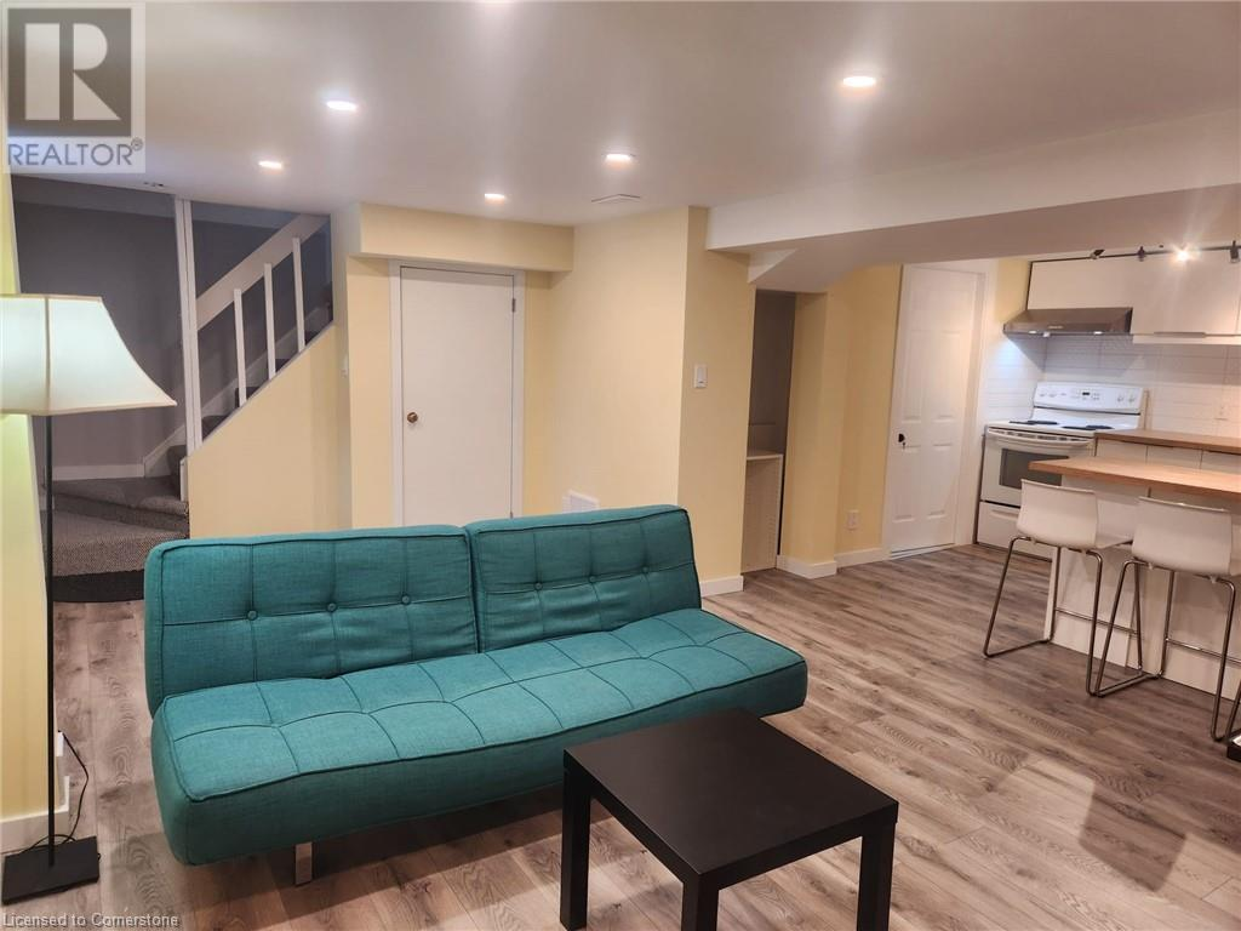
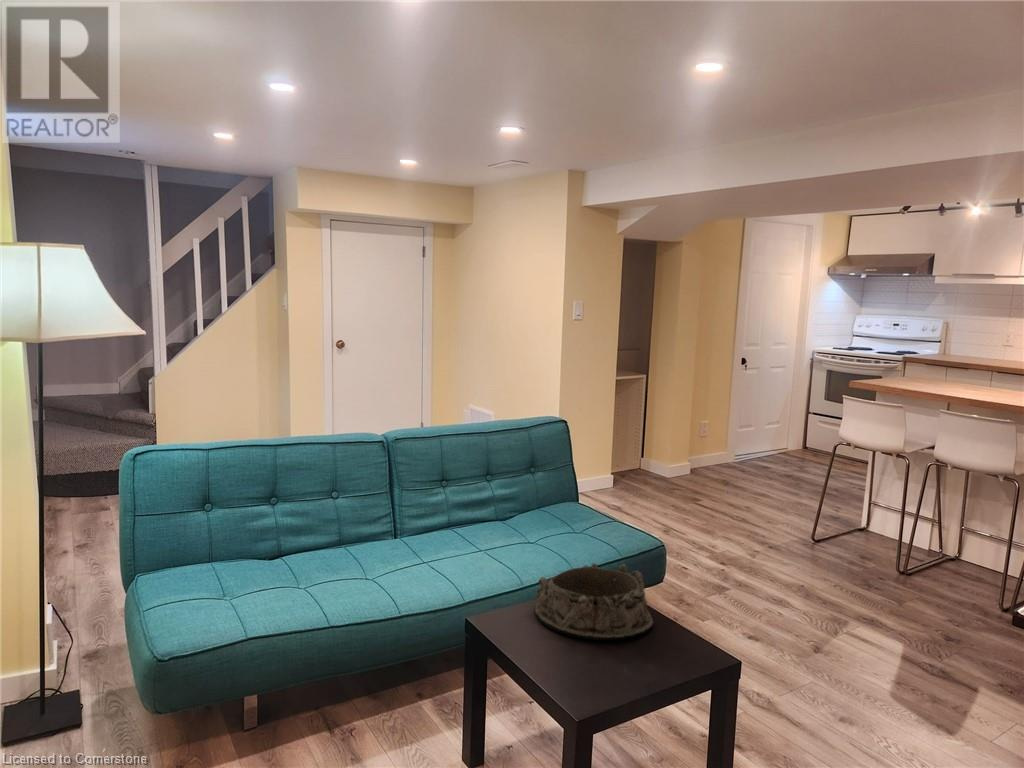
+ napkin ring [534,562,654,641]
